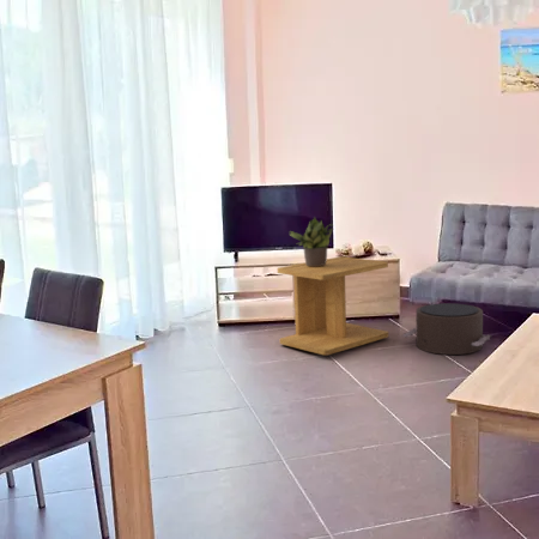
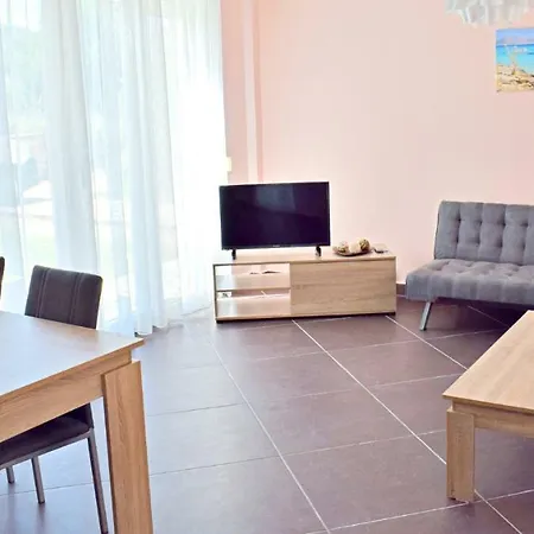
- side table [277,255,389,356]
- potted plant [289,216,335,266]
- pouf [401,302,491,356]
